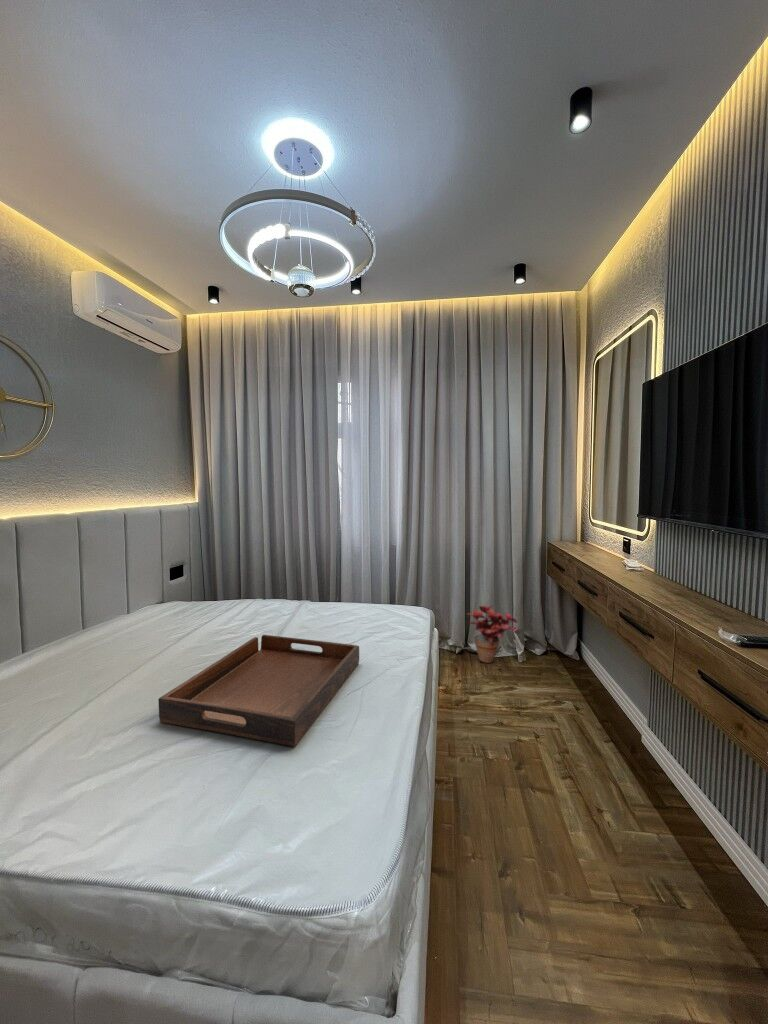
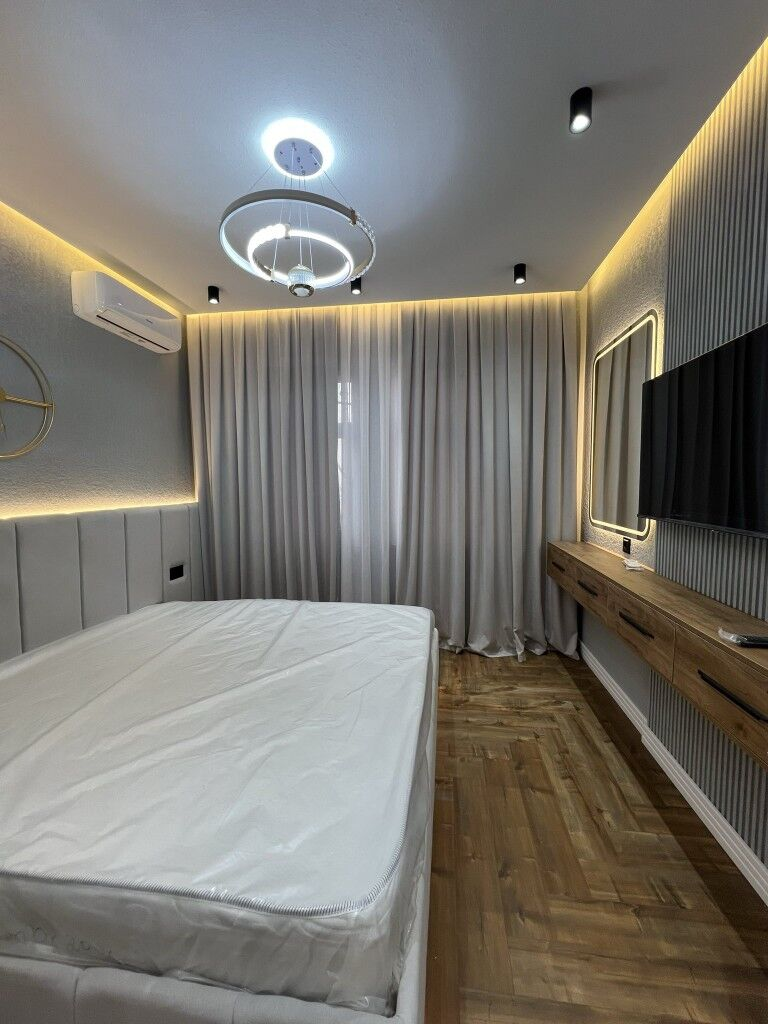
- serving tray [158,634,360,747]
- potted plant [466,604,518,664]
